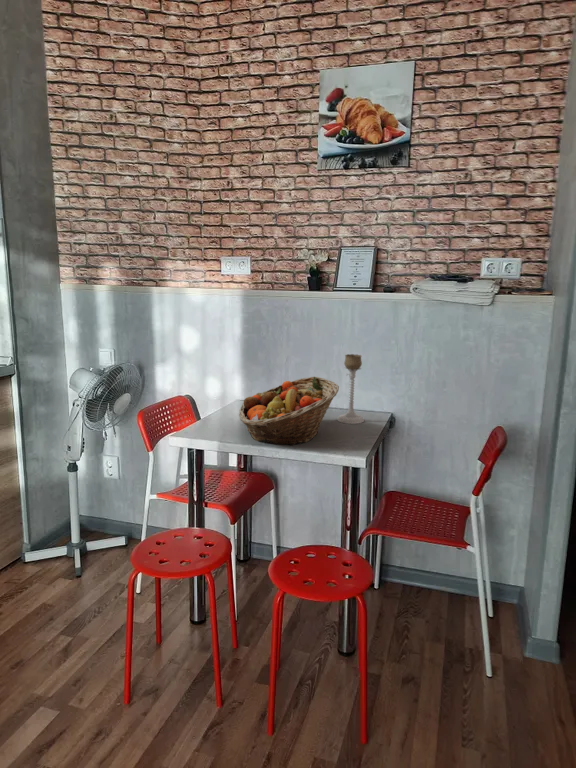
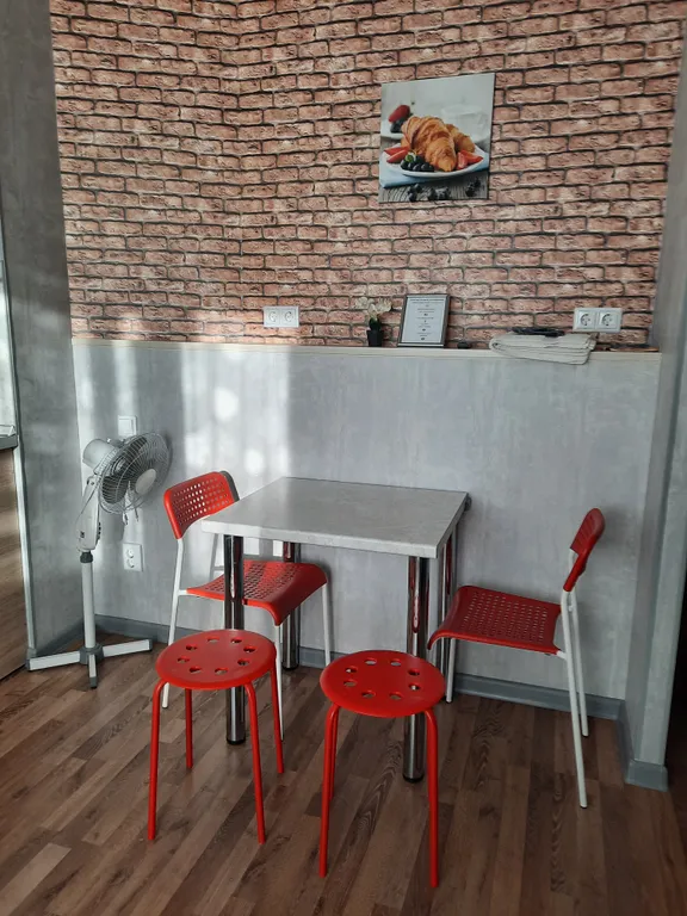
- candle holder [336,353,365,425]
- fruit basket [238,376,340,446]
